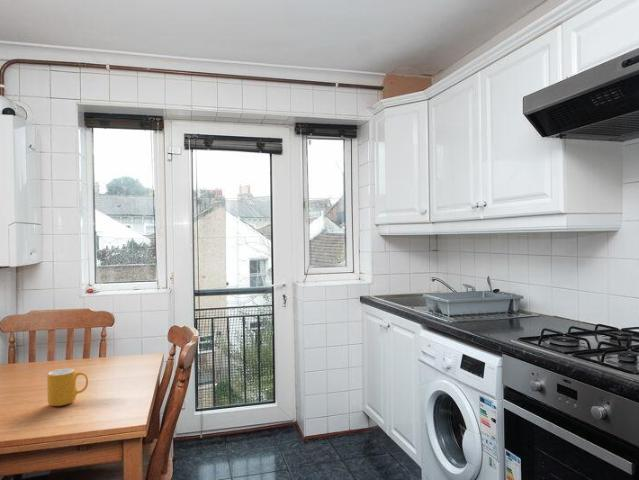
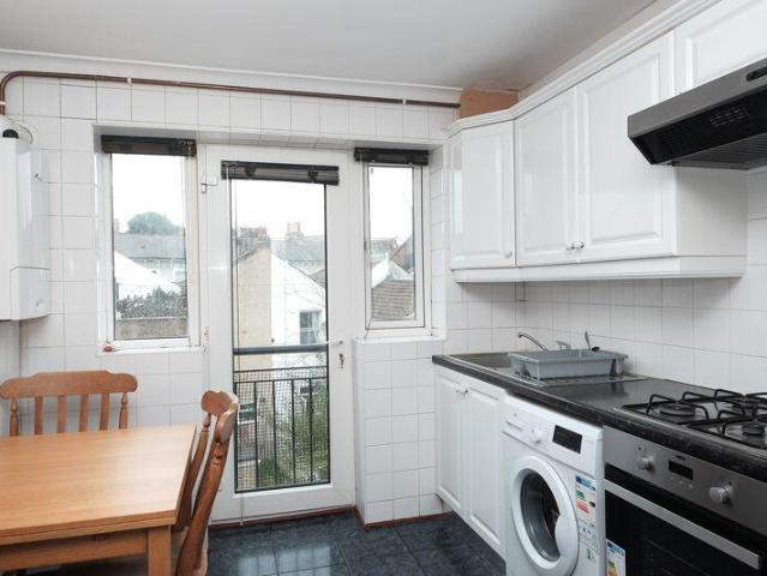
- mug [46,367,89,407]
